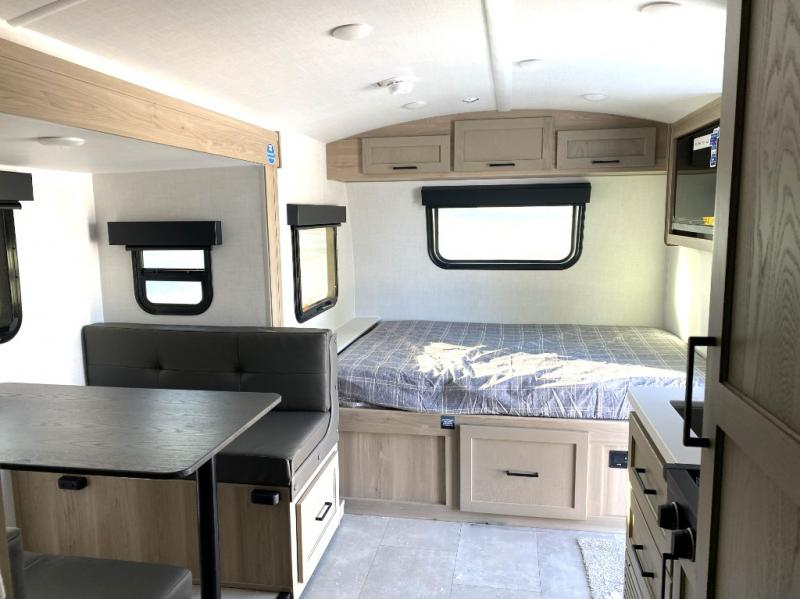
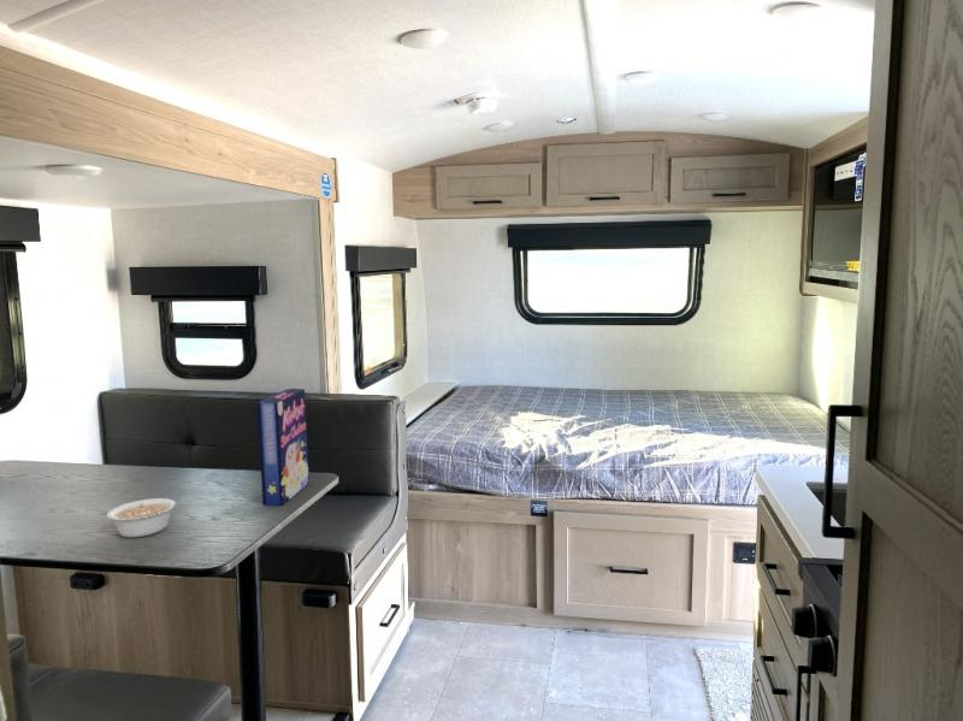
+ cereal box [256,388,311,507]
+ legume [106,496,190,539]
